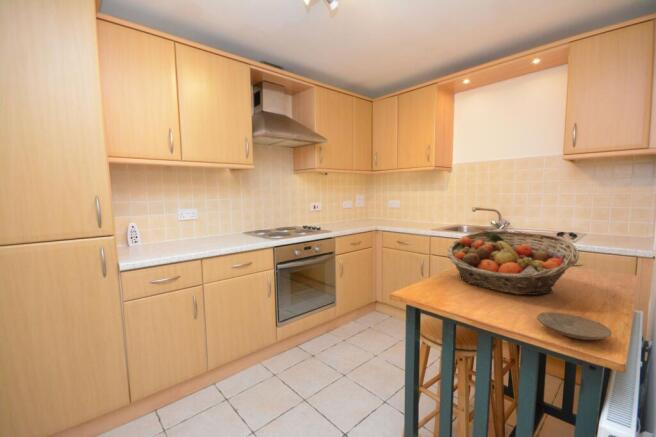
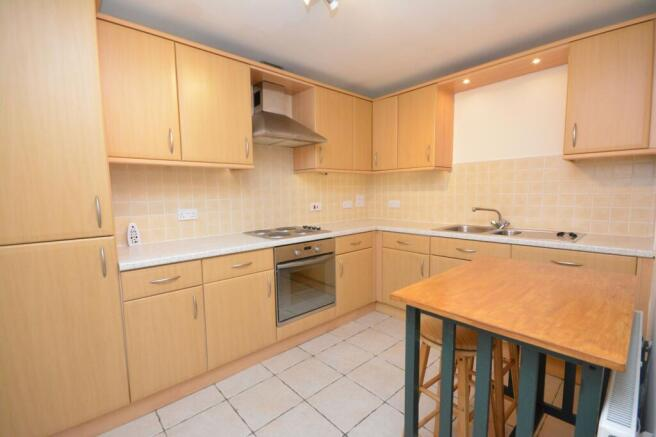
- plate [536,311,613,341]
- fruit basket [446,230,580,296]
